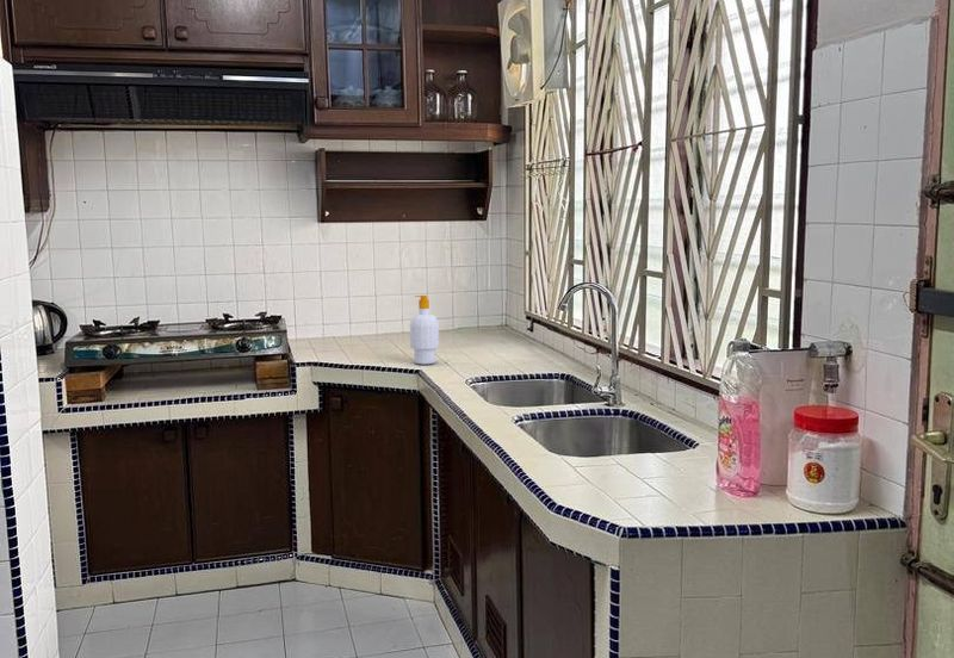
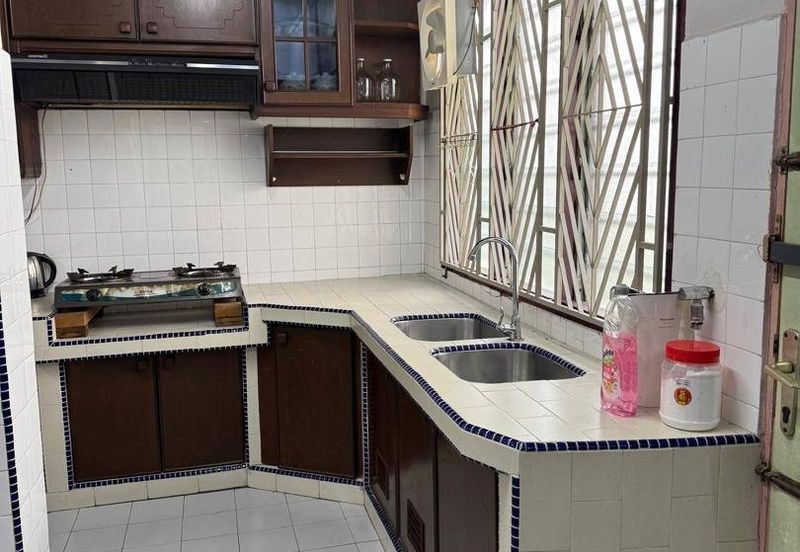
- soap bottle [409,294,440,366]
